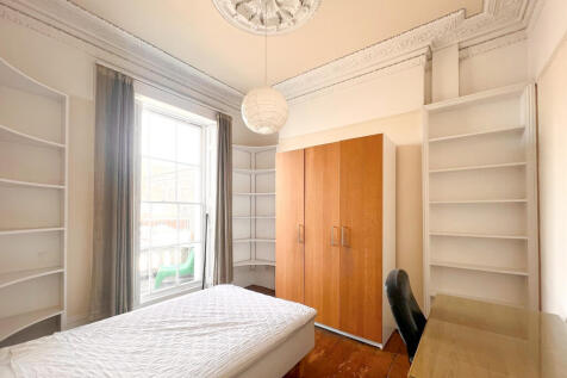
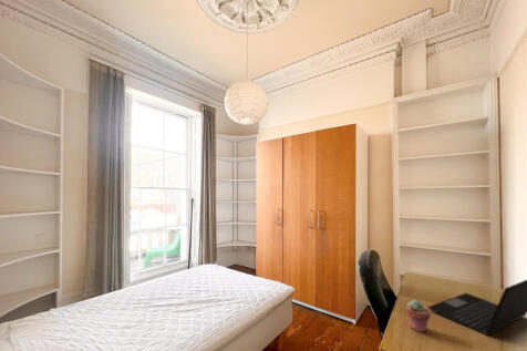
+ laptop [426,279,527,337]
+ potted succulent [405,298,432,334]
